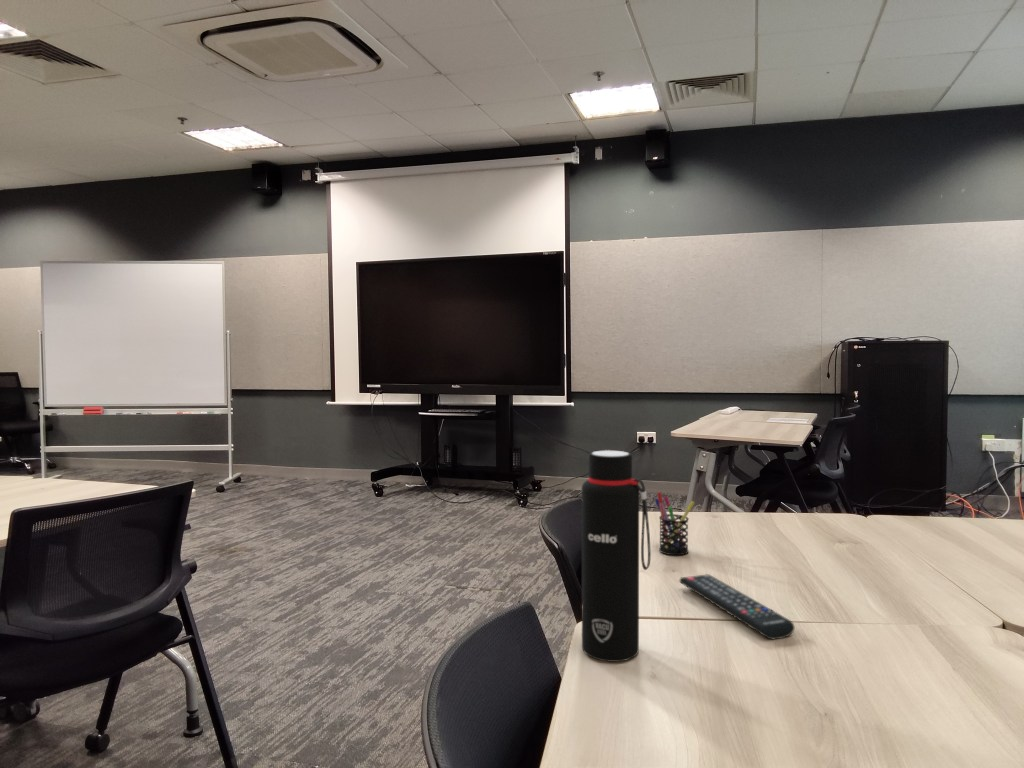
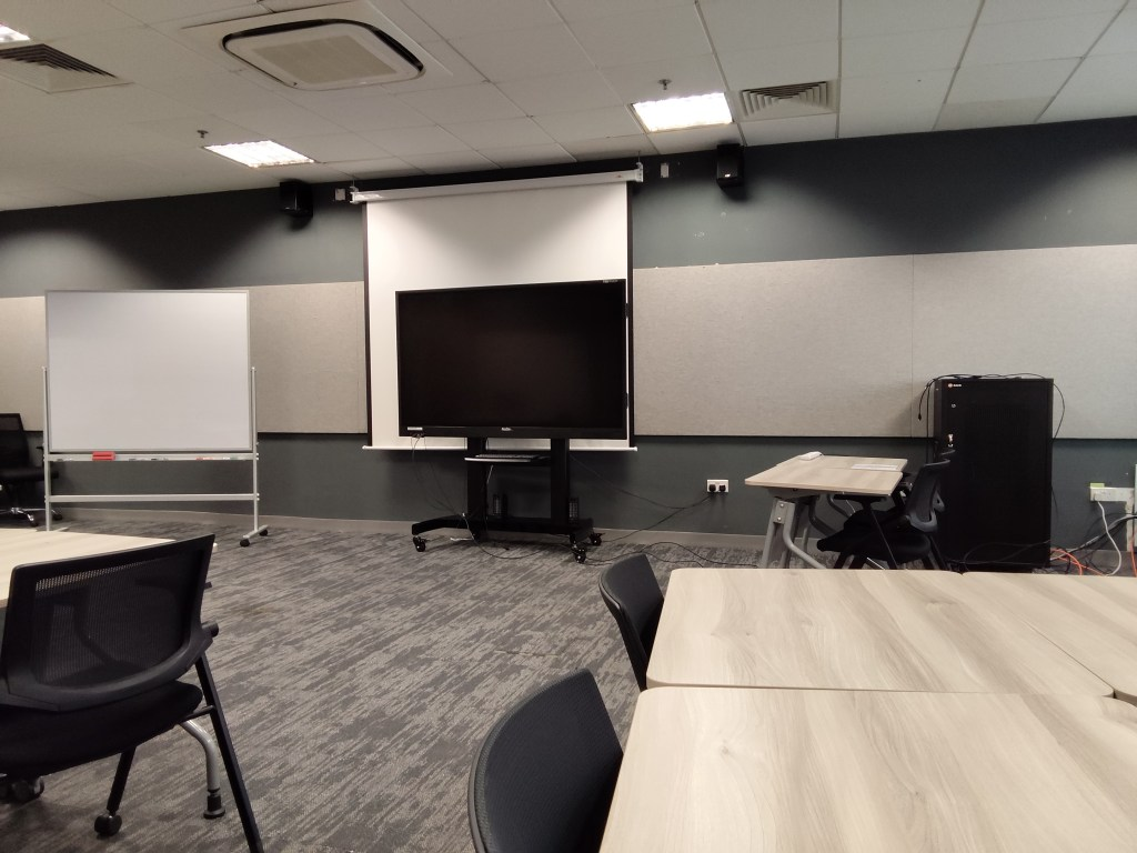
- water bottle [581,449,652,663]
- pen holder [654,491,696,556]
- remote control [678,573,796,641]
